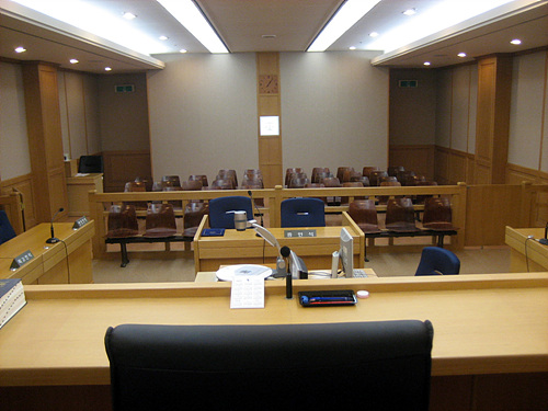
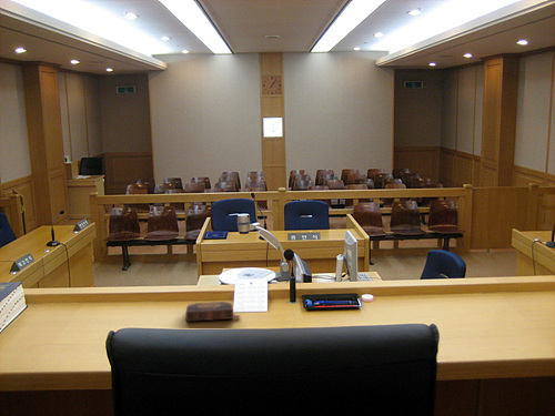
+ book [184,301,241,323]
